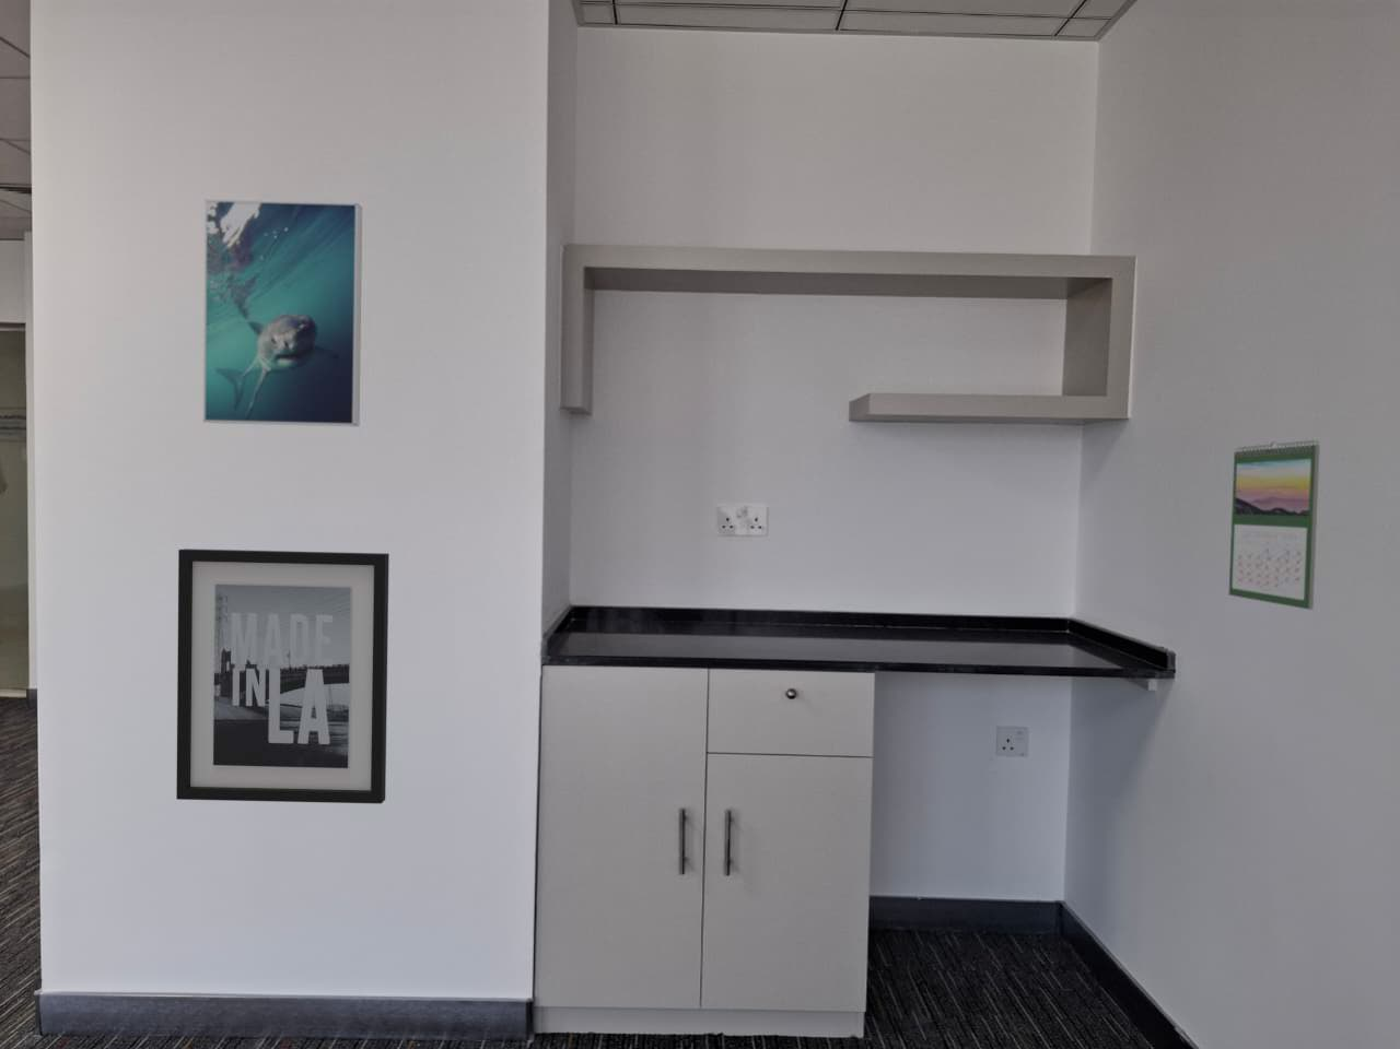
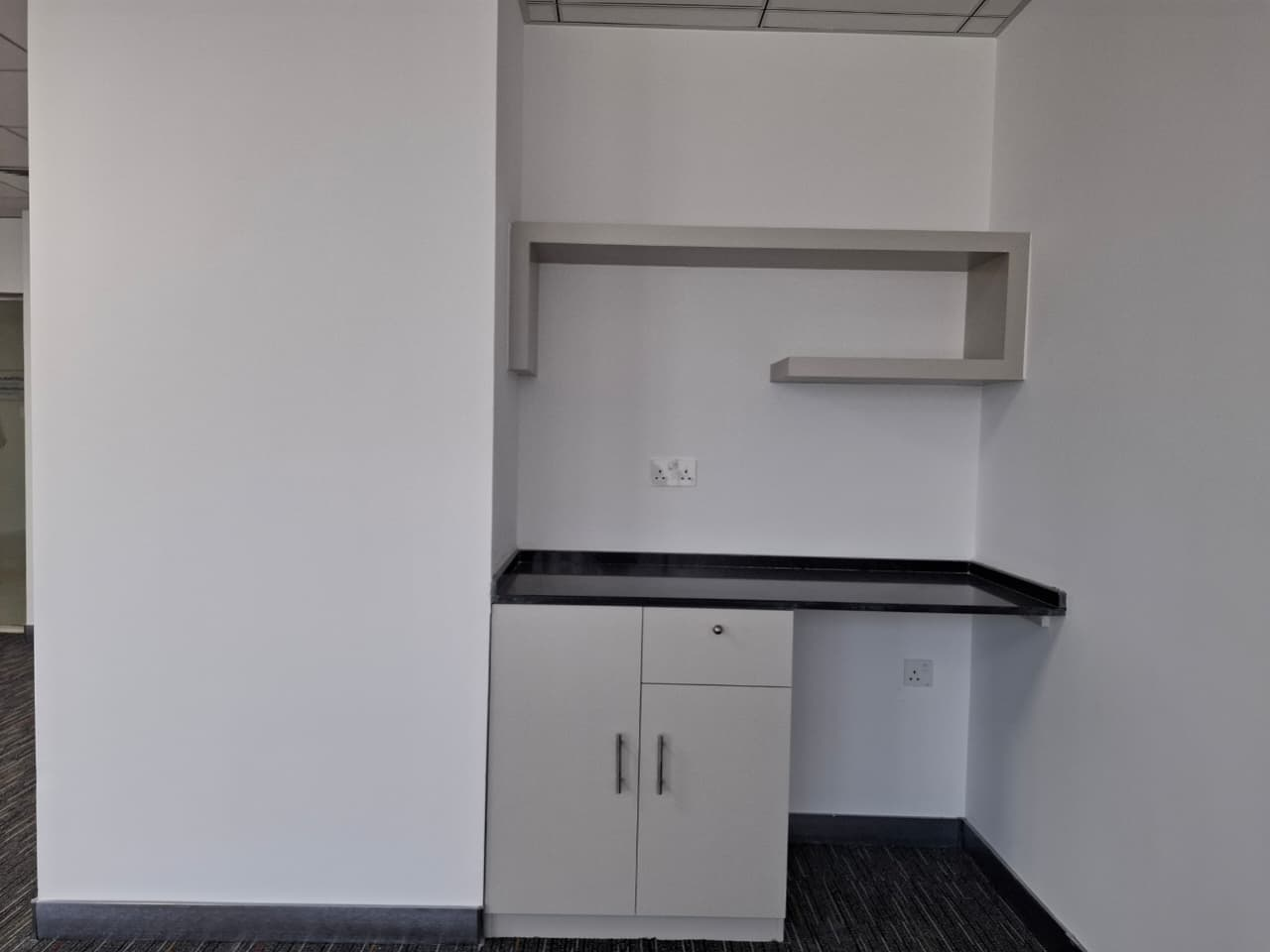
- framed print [203,197,363,428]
- calendar [1228,440,1322,610]
- wall art [175,548,390,804]
